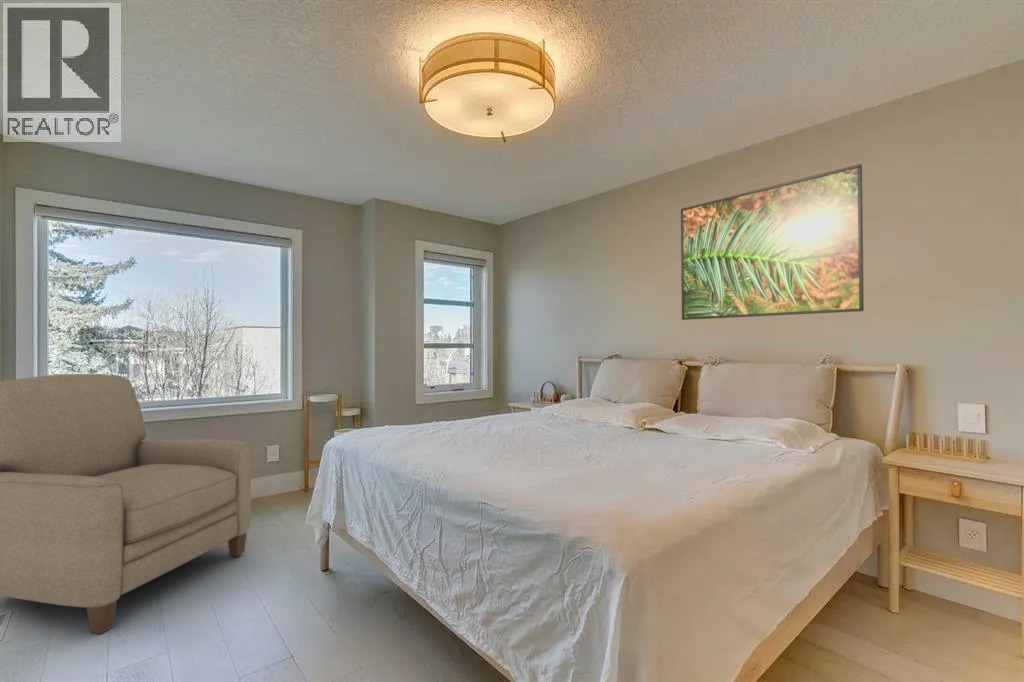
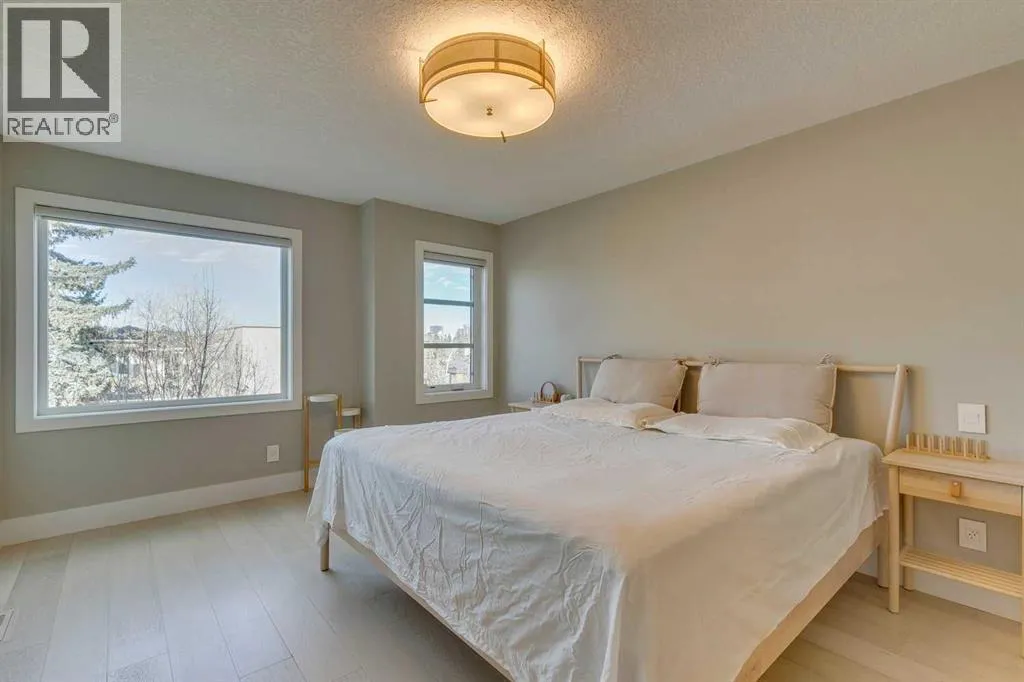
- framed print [680,163,865,321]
- chair [0,373,252,635]
